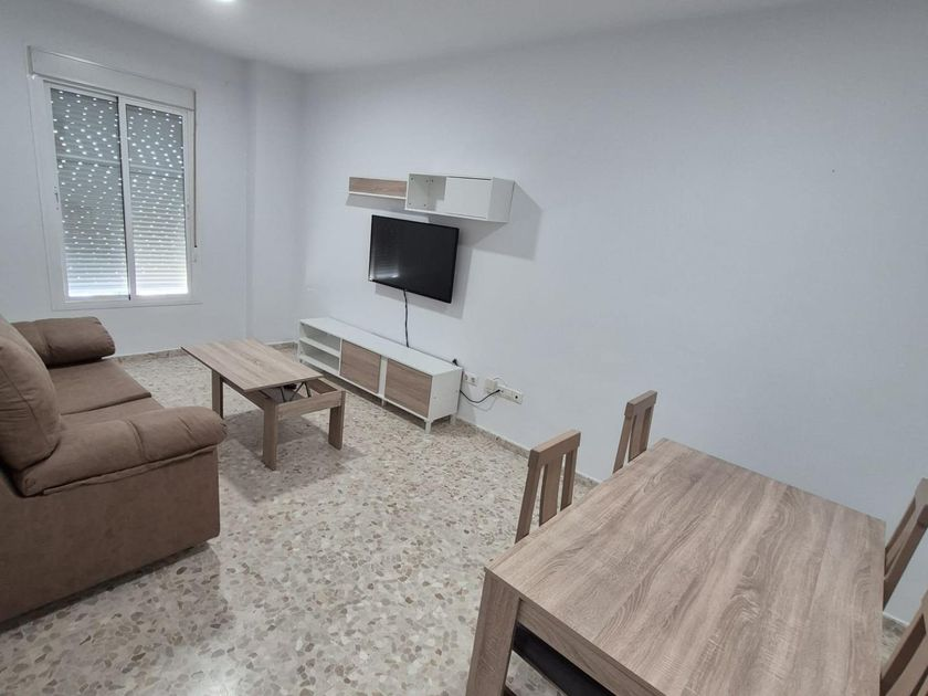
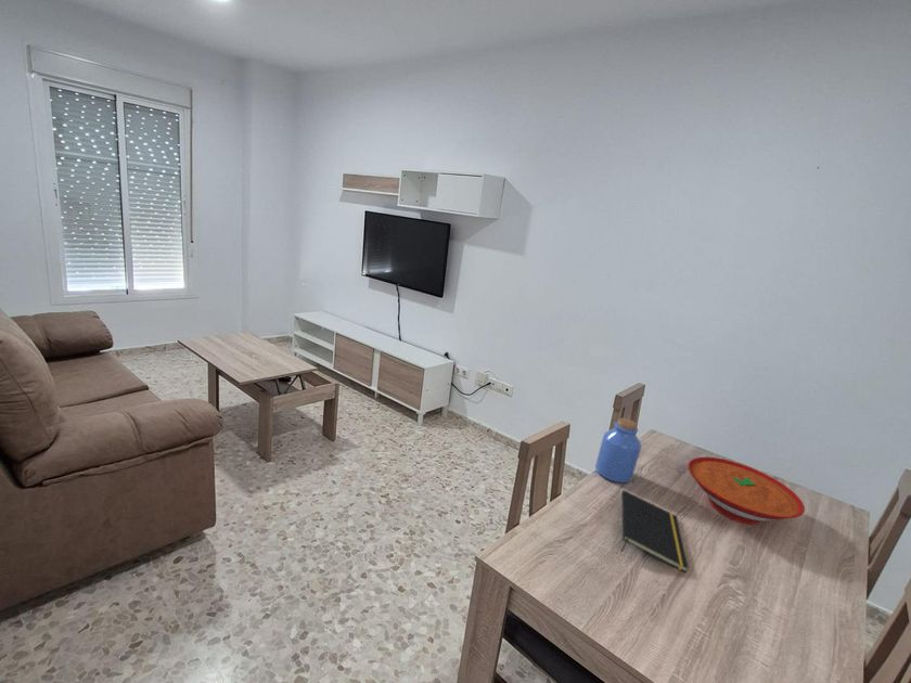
+ jar [594,417,642,484]
+ notepad [620,489,690,574]
+ bowl [687,456,806,526]
